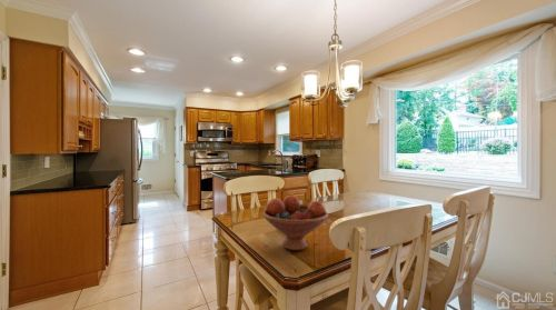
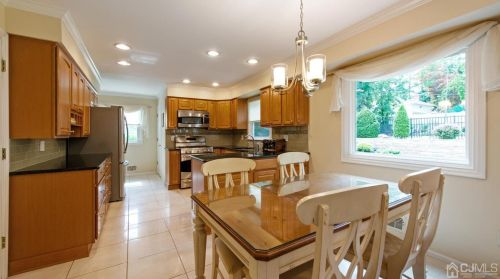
- fruit bowl [261,194,329,251]
